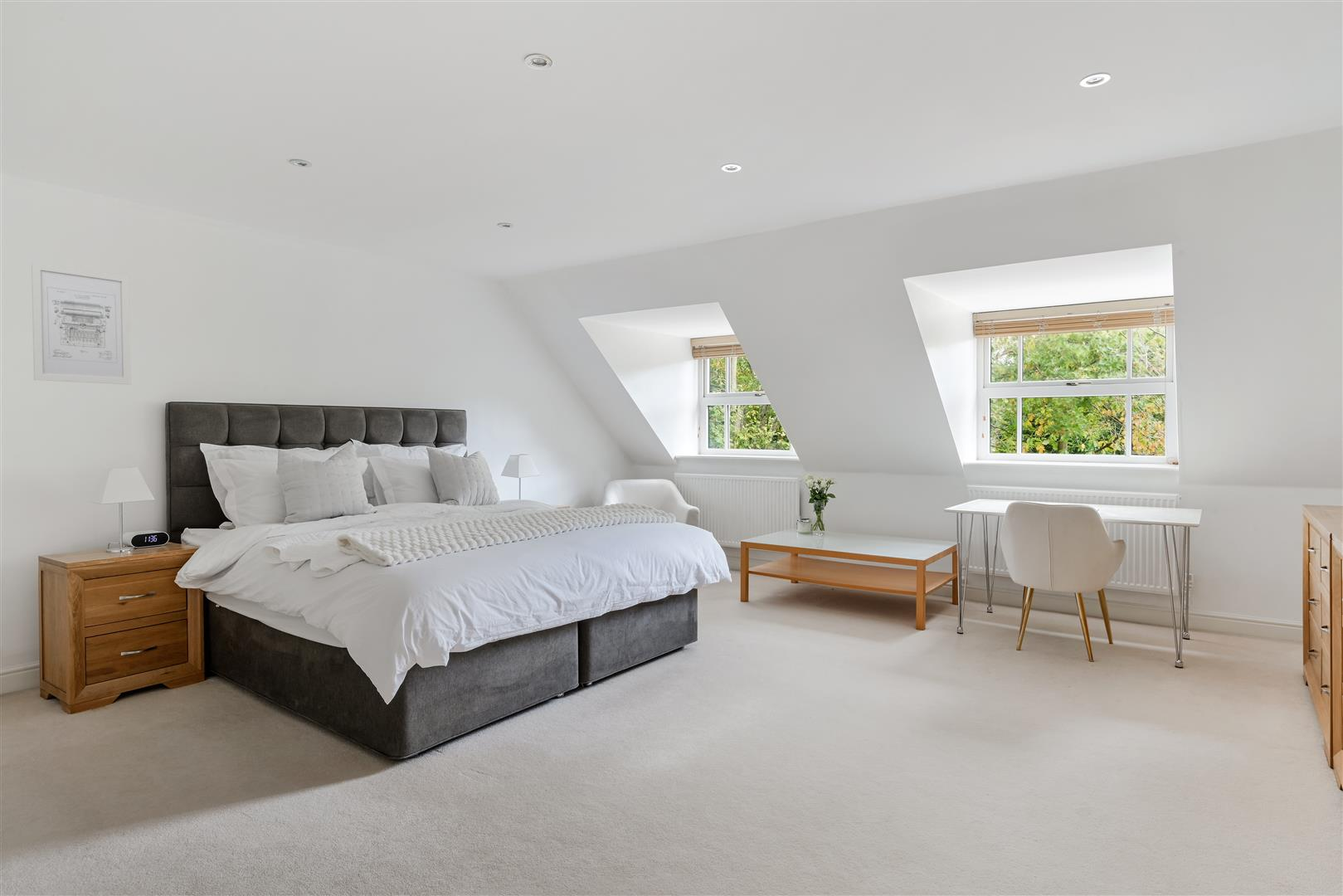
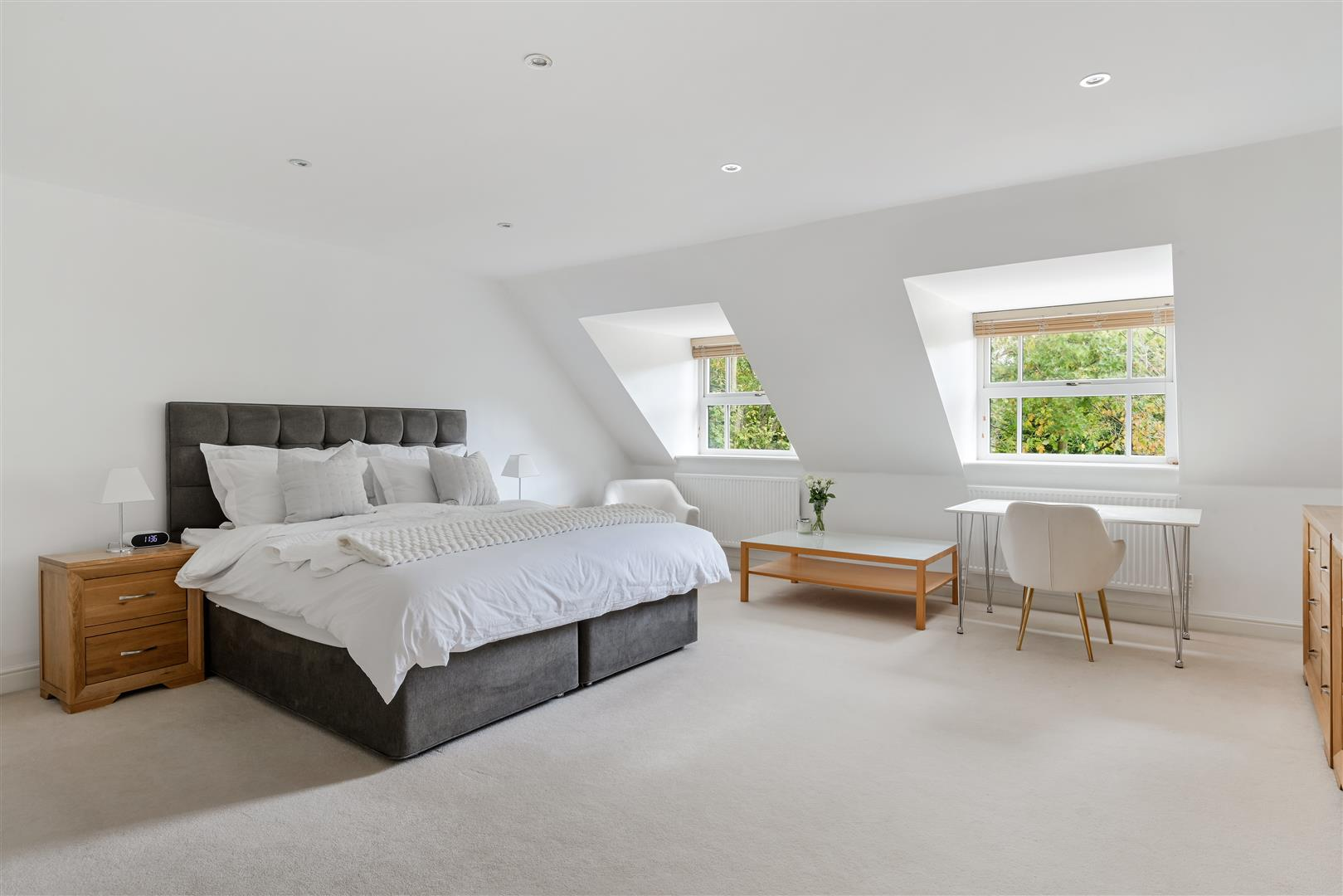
- wall art [31,261,132,385]
